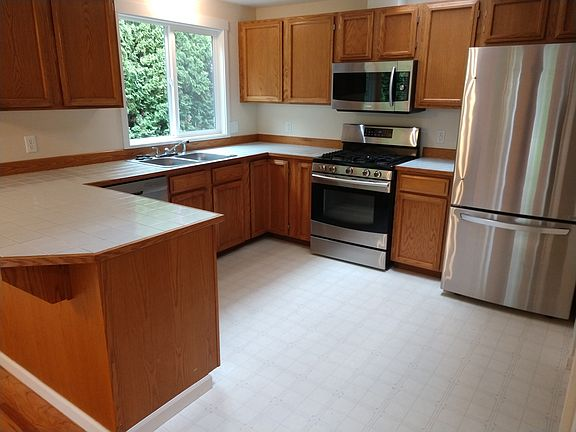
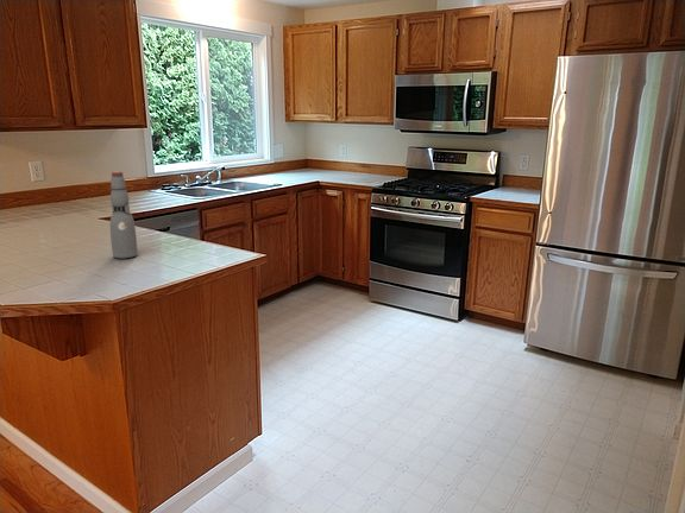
+ bottle [109,171,139,260]
